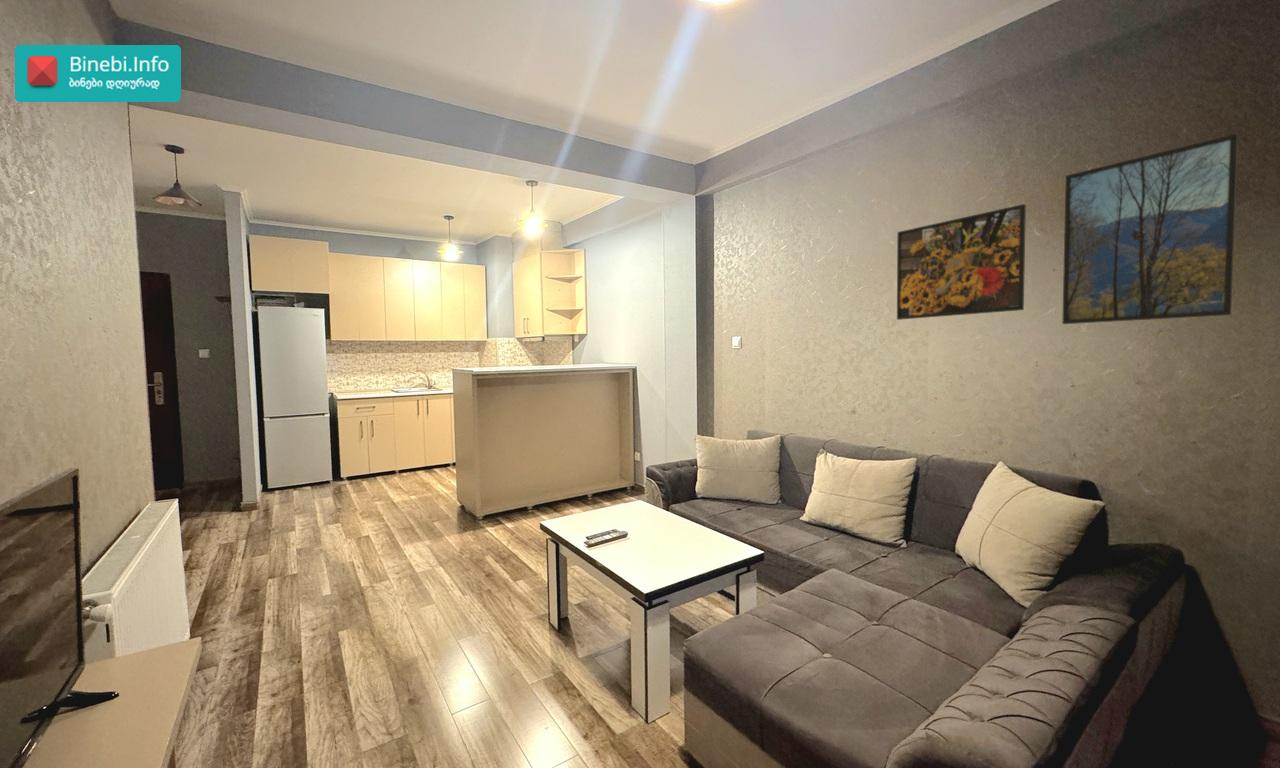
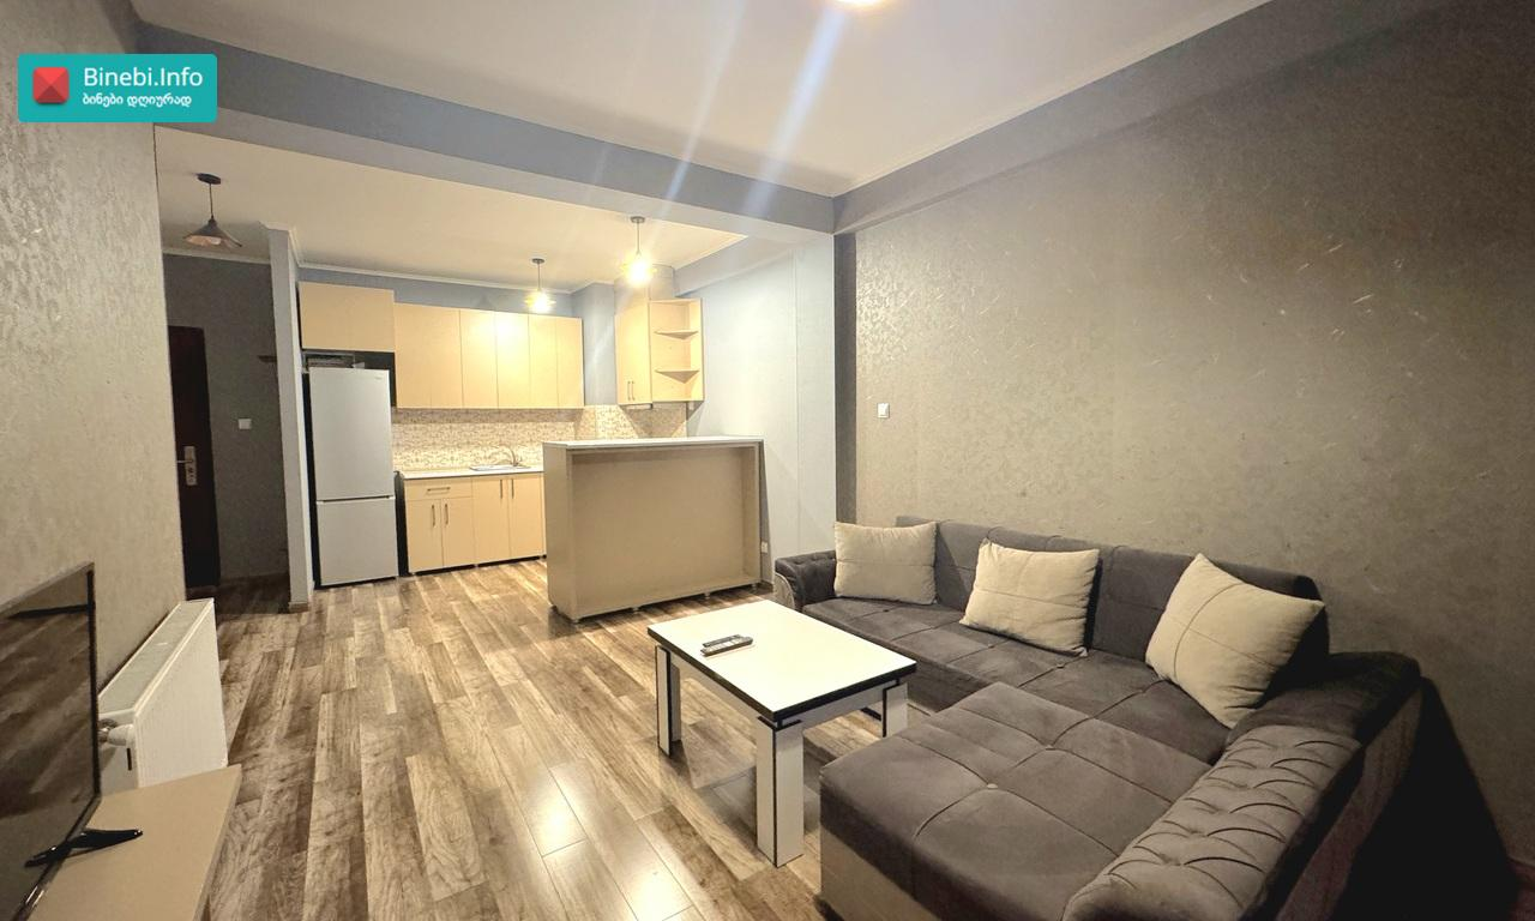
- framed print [1061,133,1239,325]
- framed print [896,203,1027,321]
